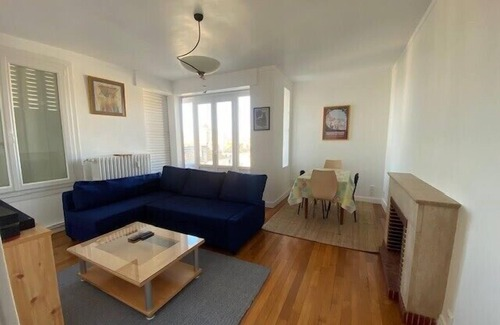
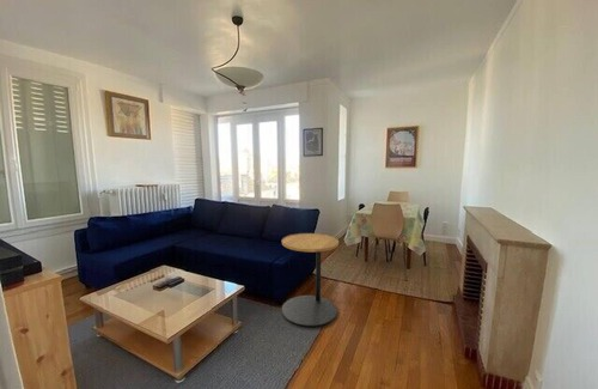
+ side table [281,232,340,328]
